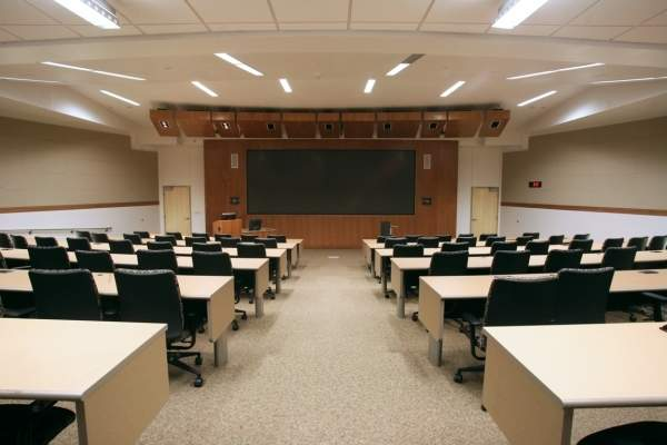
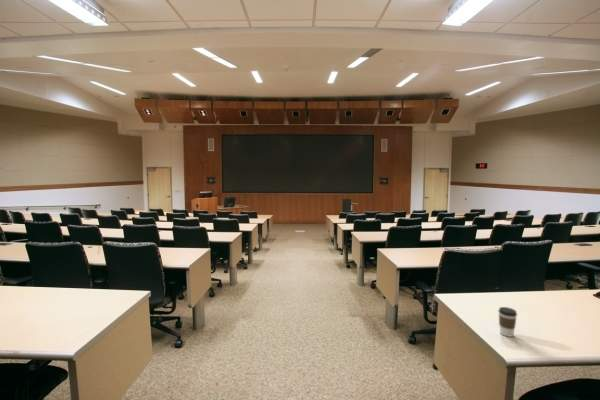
+ coffee cup [497,306,518,338]
